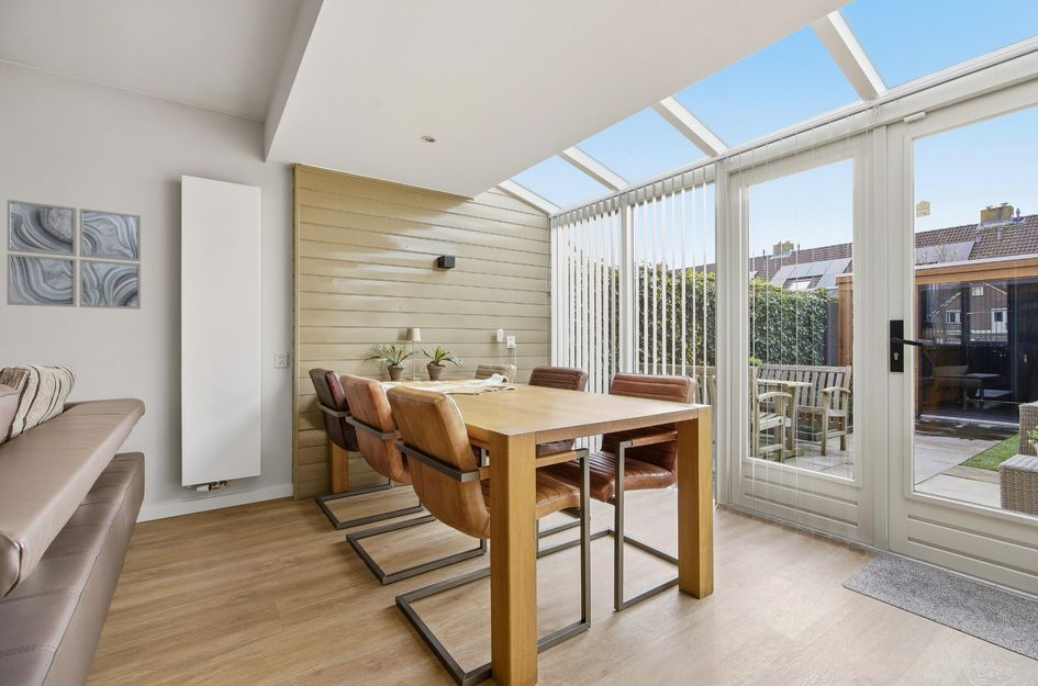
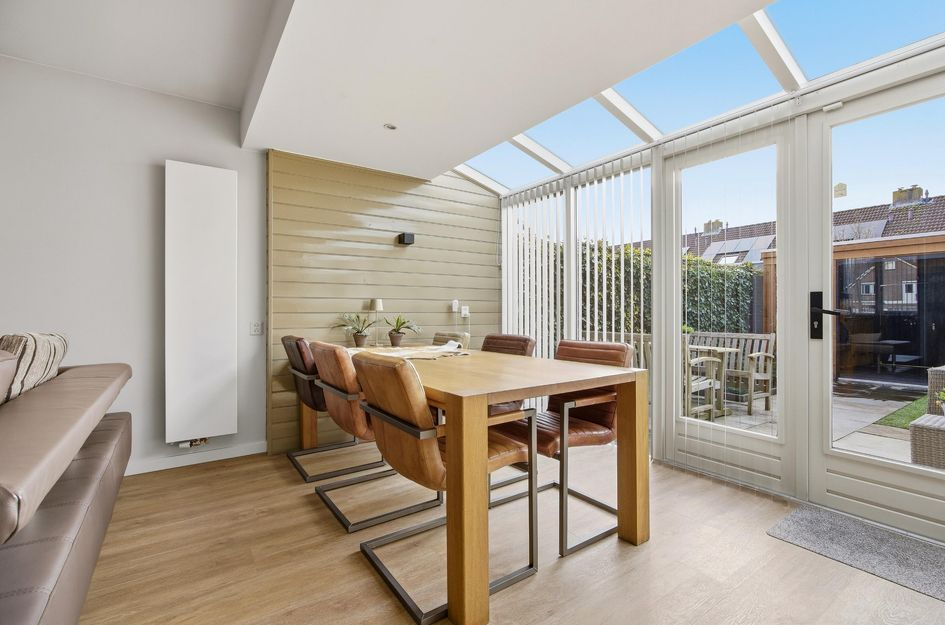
- wall art [5,199,142,311]
